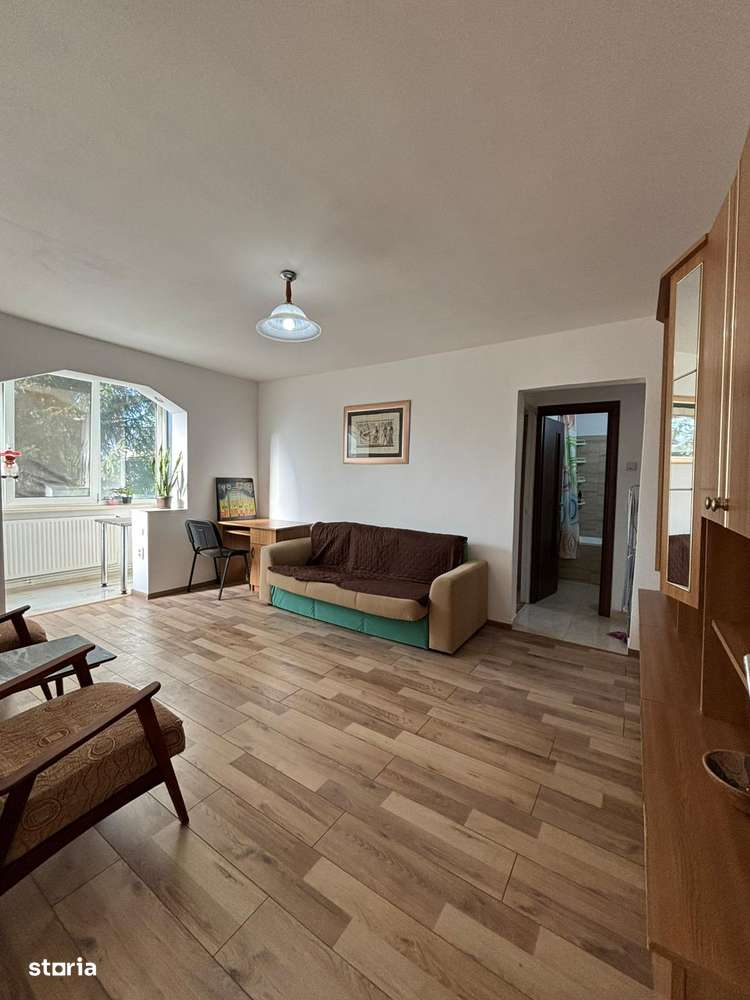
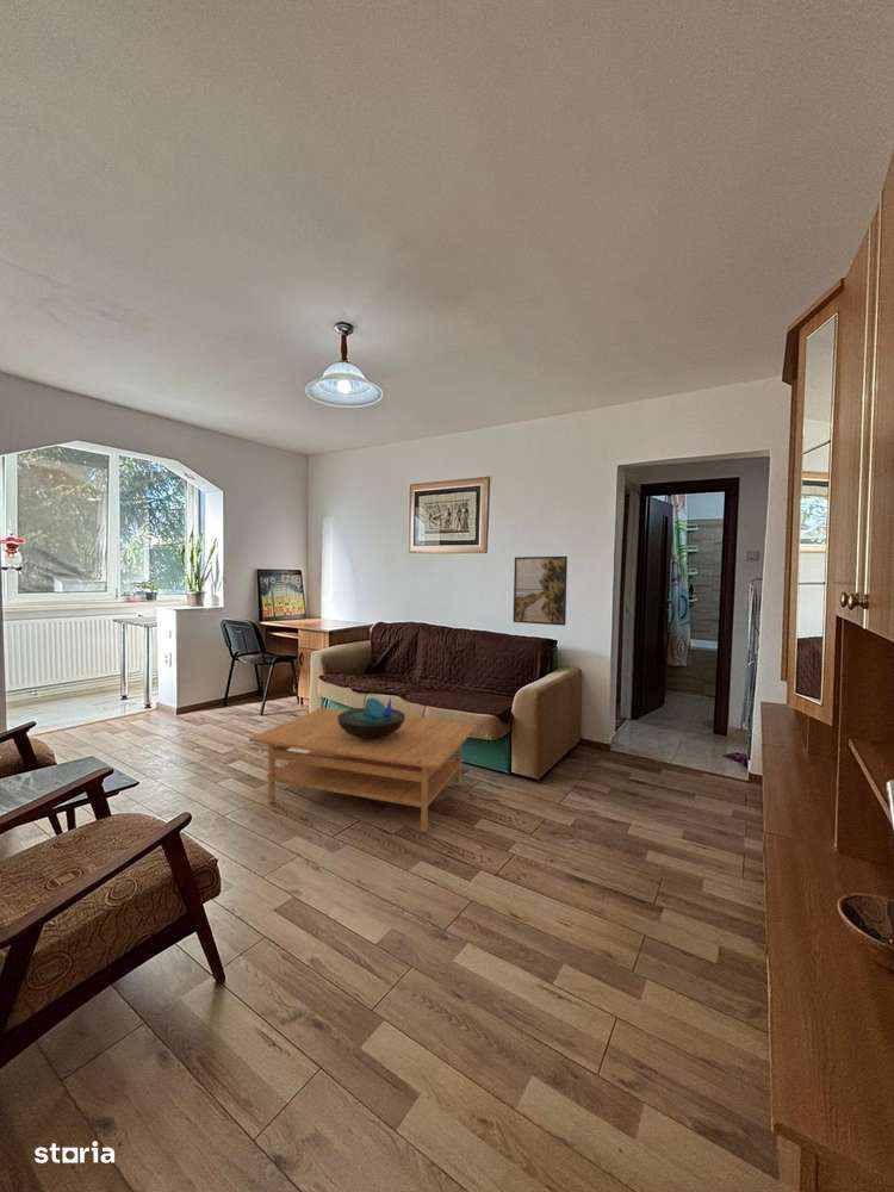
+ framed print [513,555,569,627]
+ decorative bowl [337,695,406,739]
+ coffee table [248,706,478,833]
